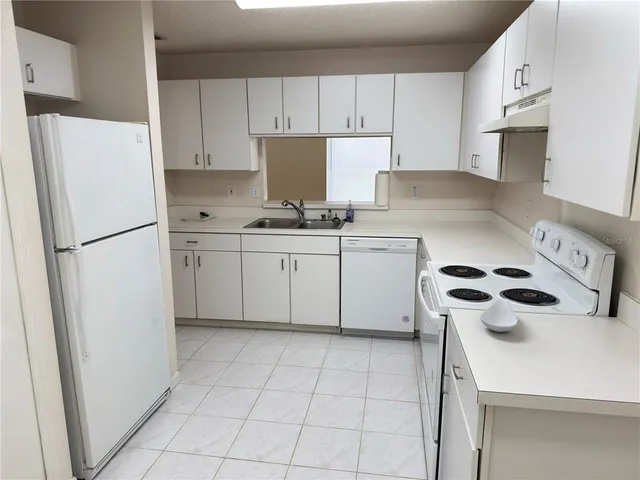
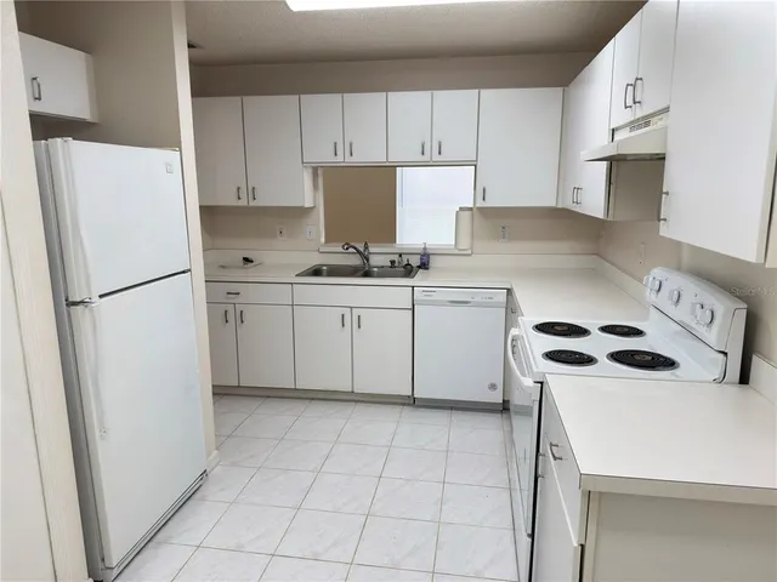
- spoon rest [479,297,519,333]
